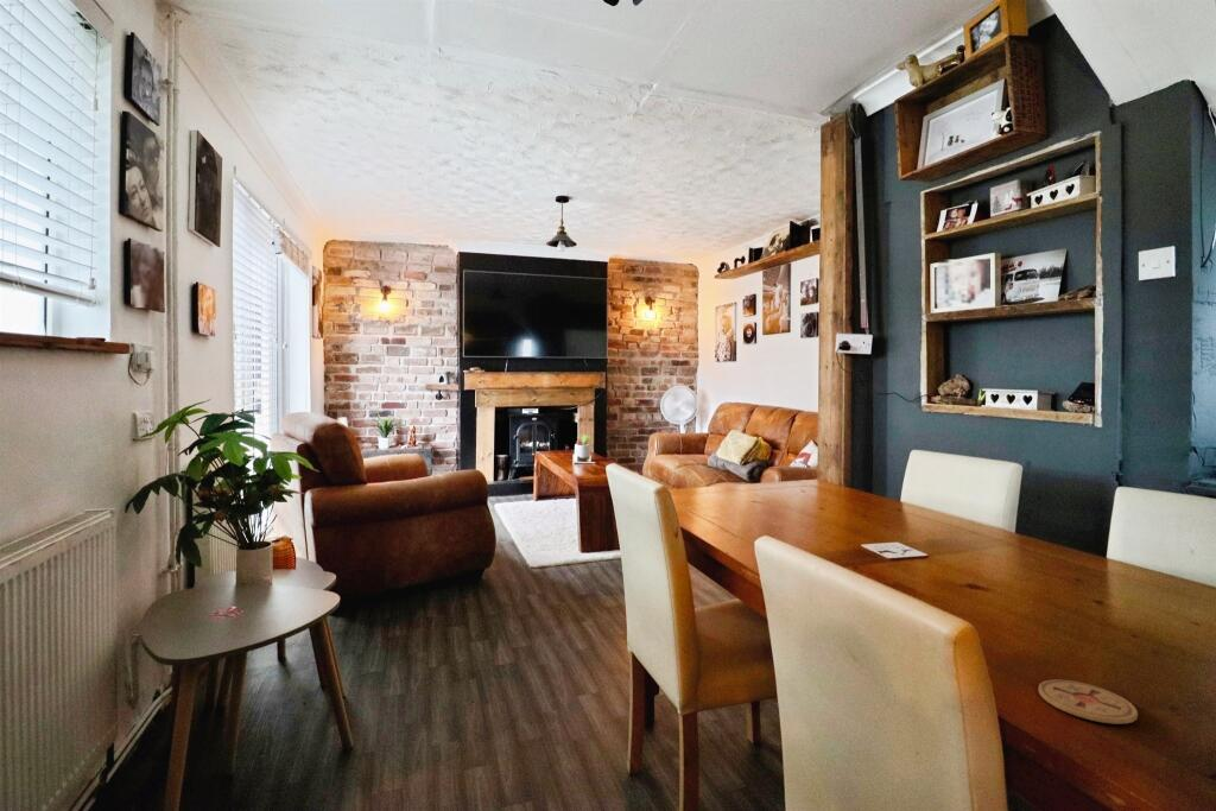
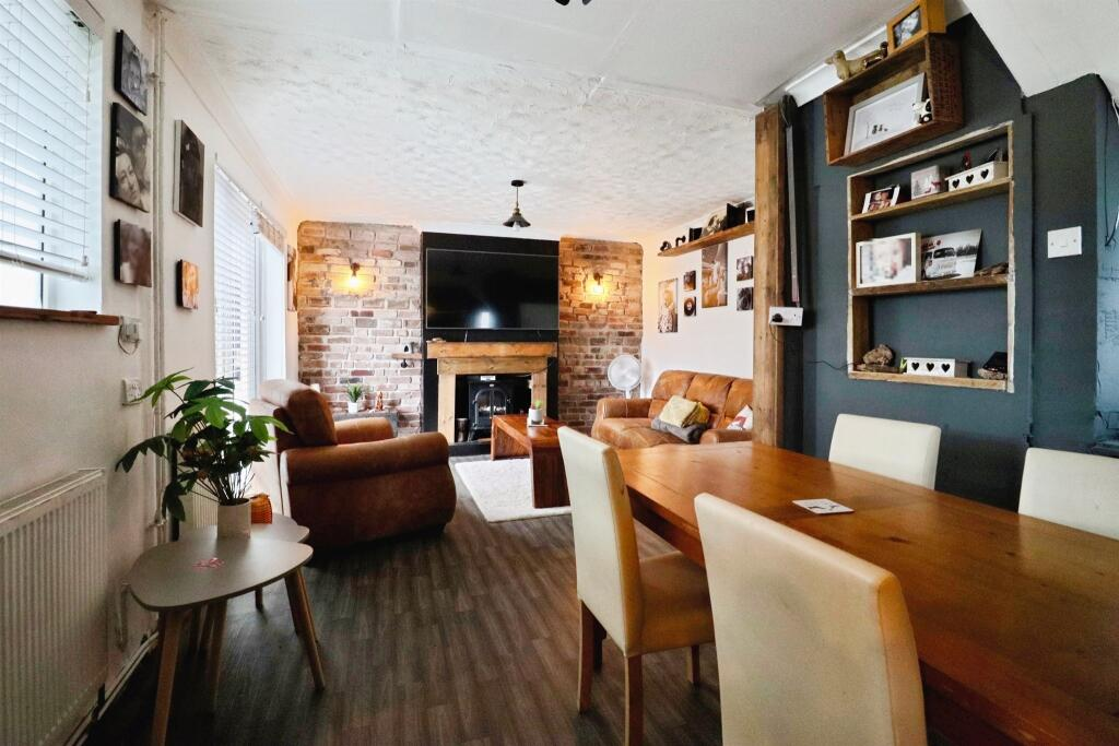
- coaster [1038,679,1139,726]
